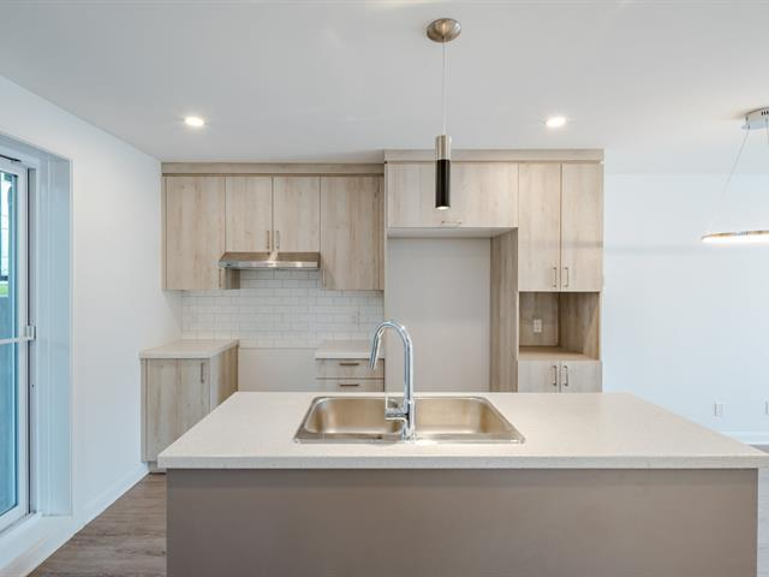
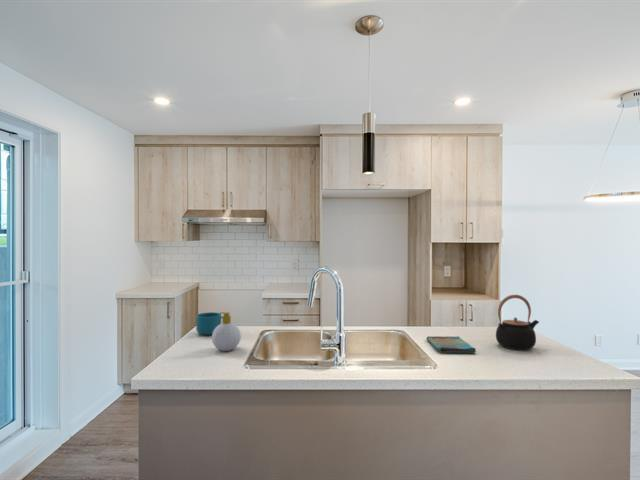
+ soap bottle [211,311,242,352]
+ dish towel [426,335,477,354]
+ teapot [495,294,540,351]
+ cup [195,311,222,336]
